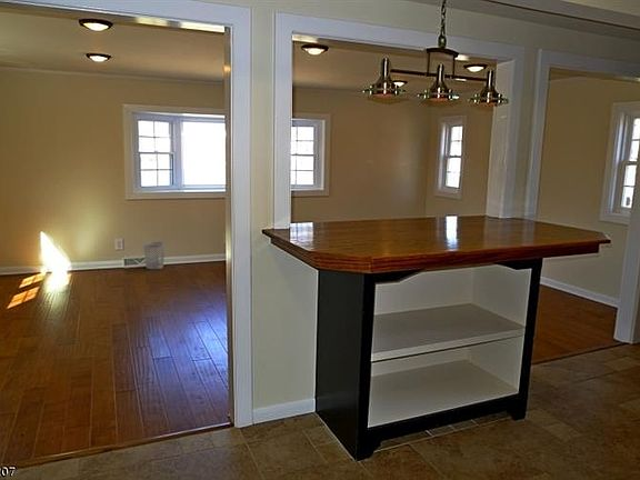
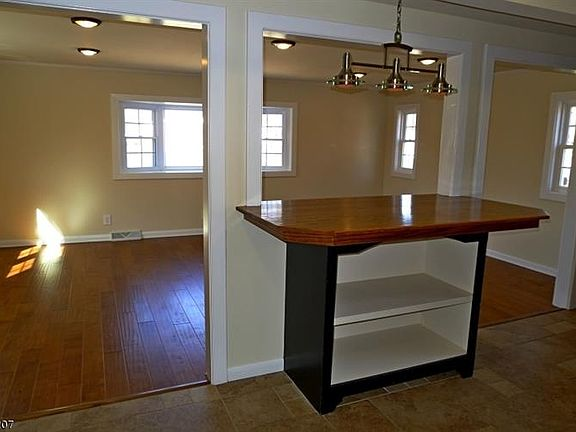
- wastebasket [142,241,166,270]
